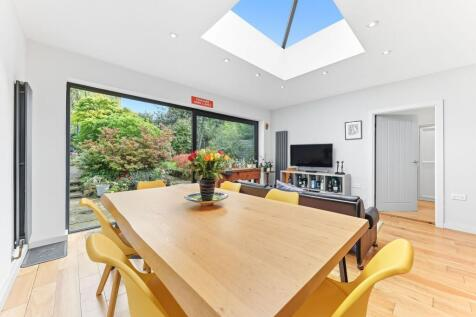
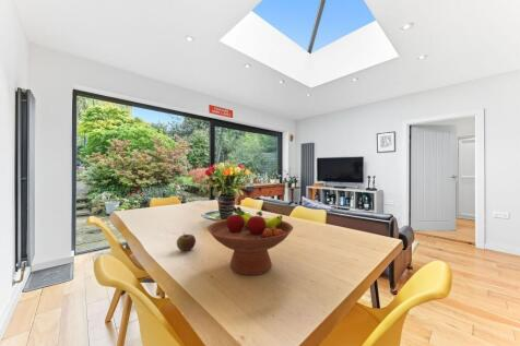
+ fruit bowl [206,205,294,276]
+ apple [176,232,197,252]
